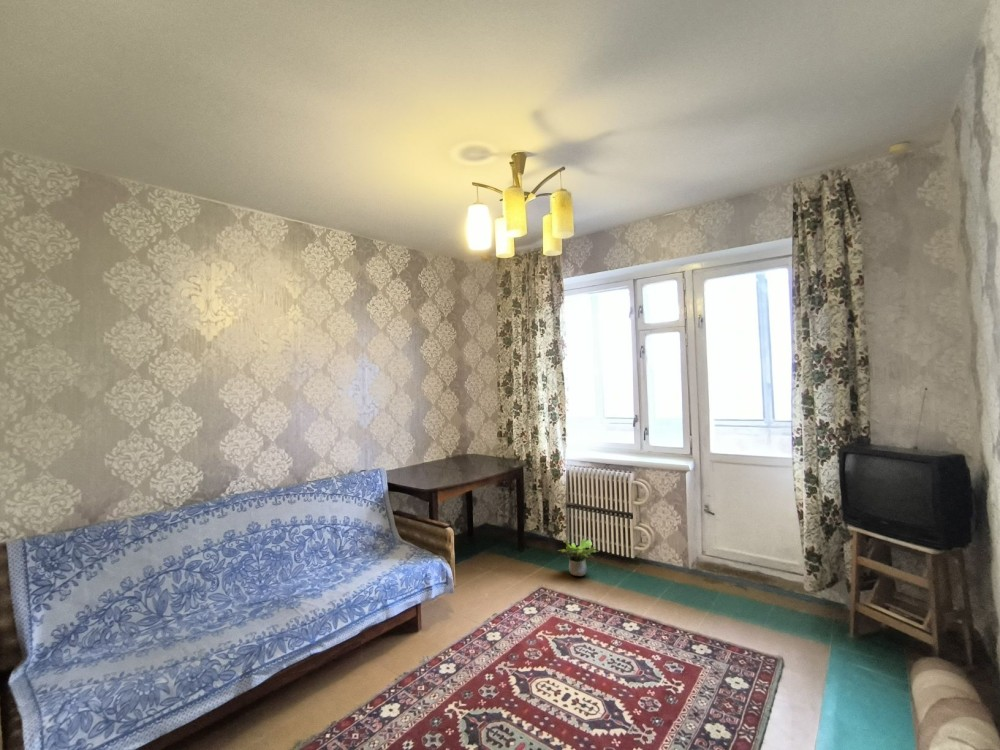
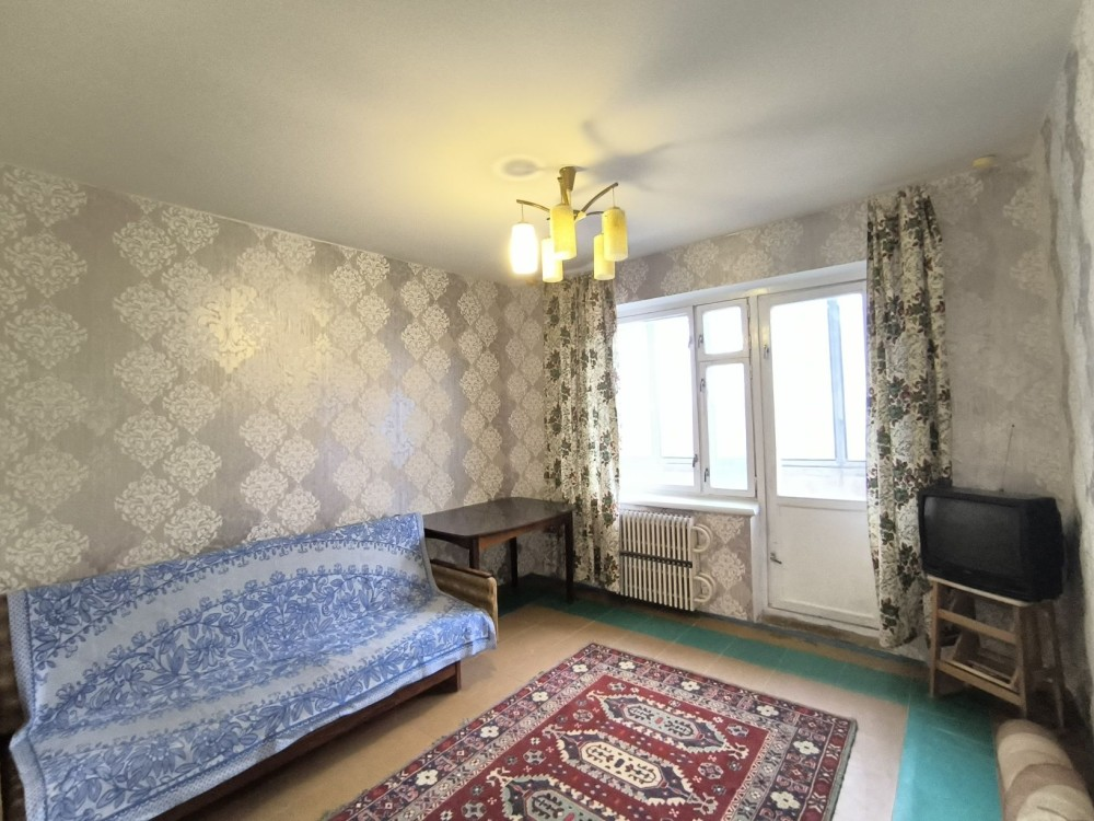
- potted plant [557,537,600,577]
